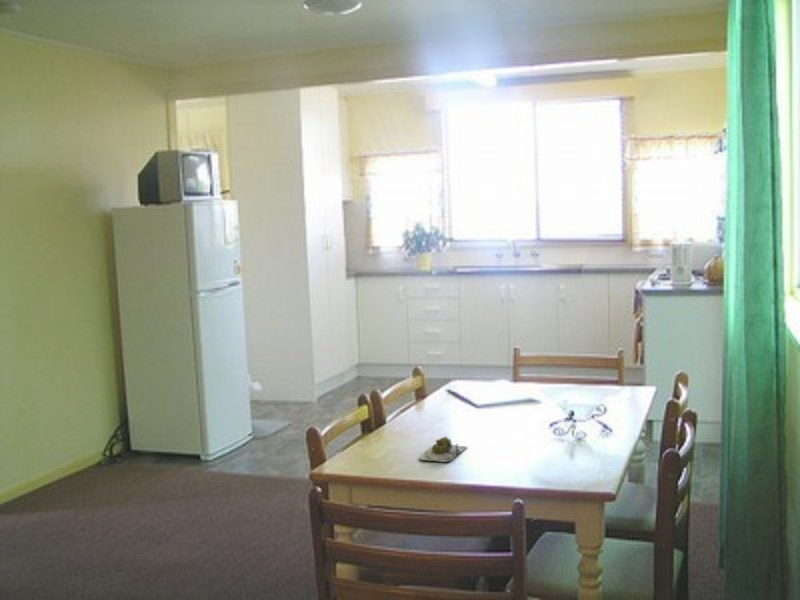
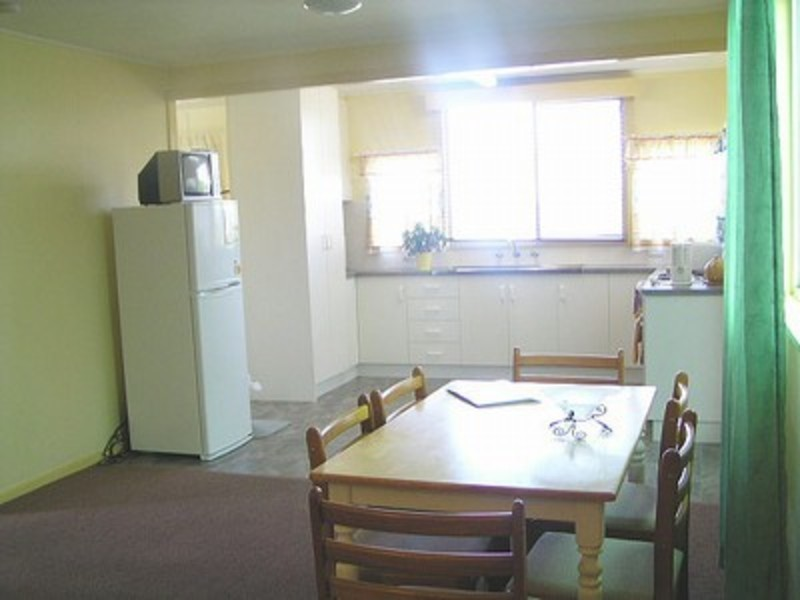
- succulent plant [418,436,468,463]
